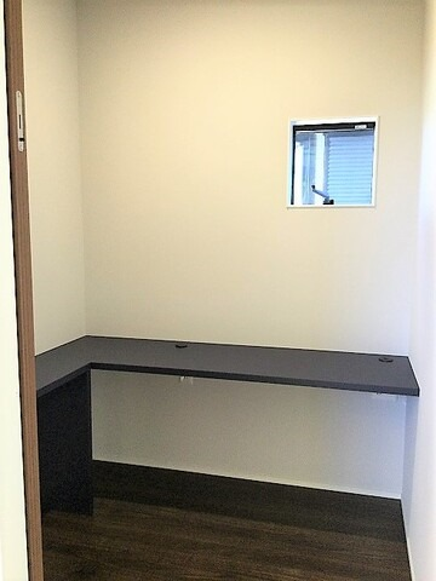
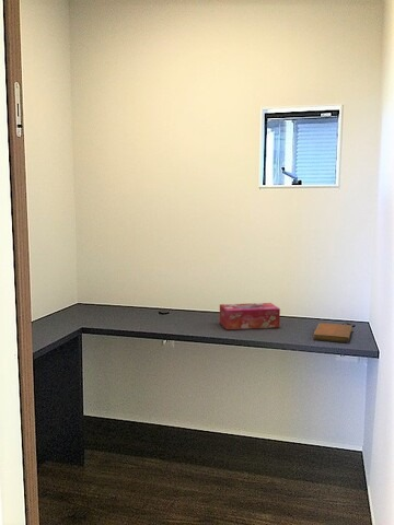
+ tissue box [219,302,281,330]
+ notebook [312,322,354,343]
